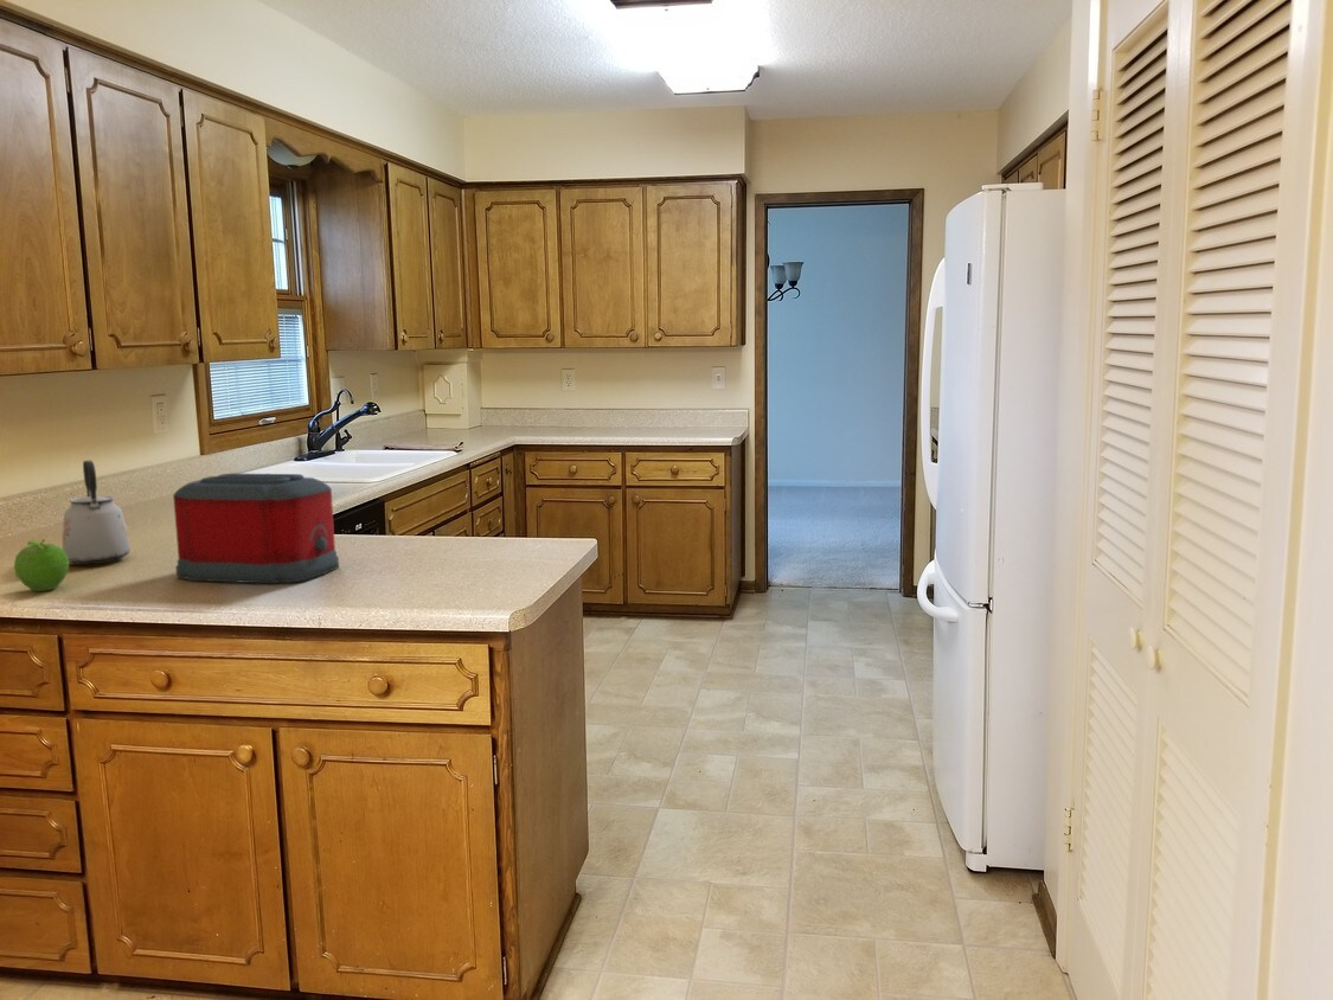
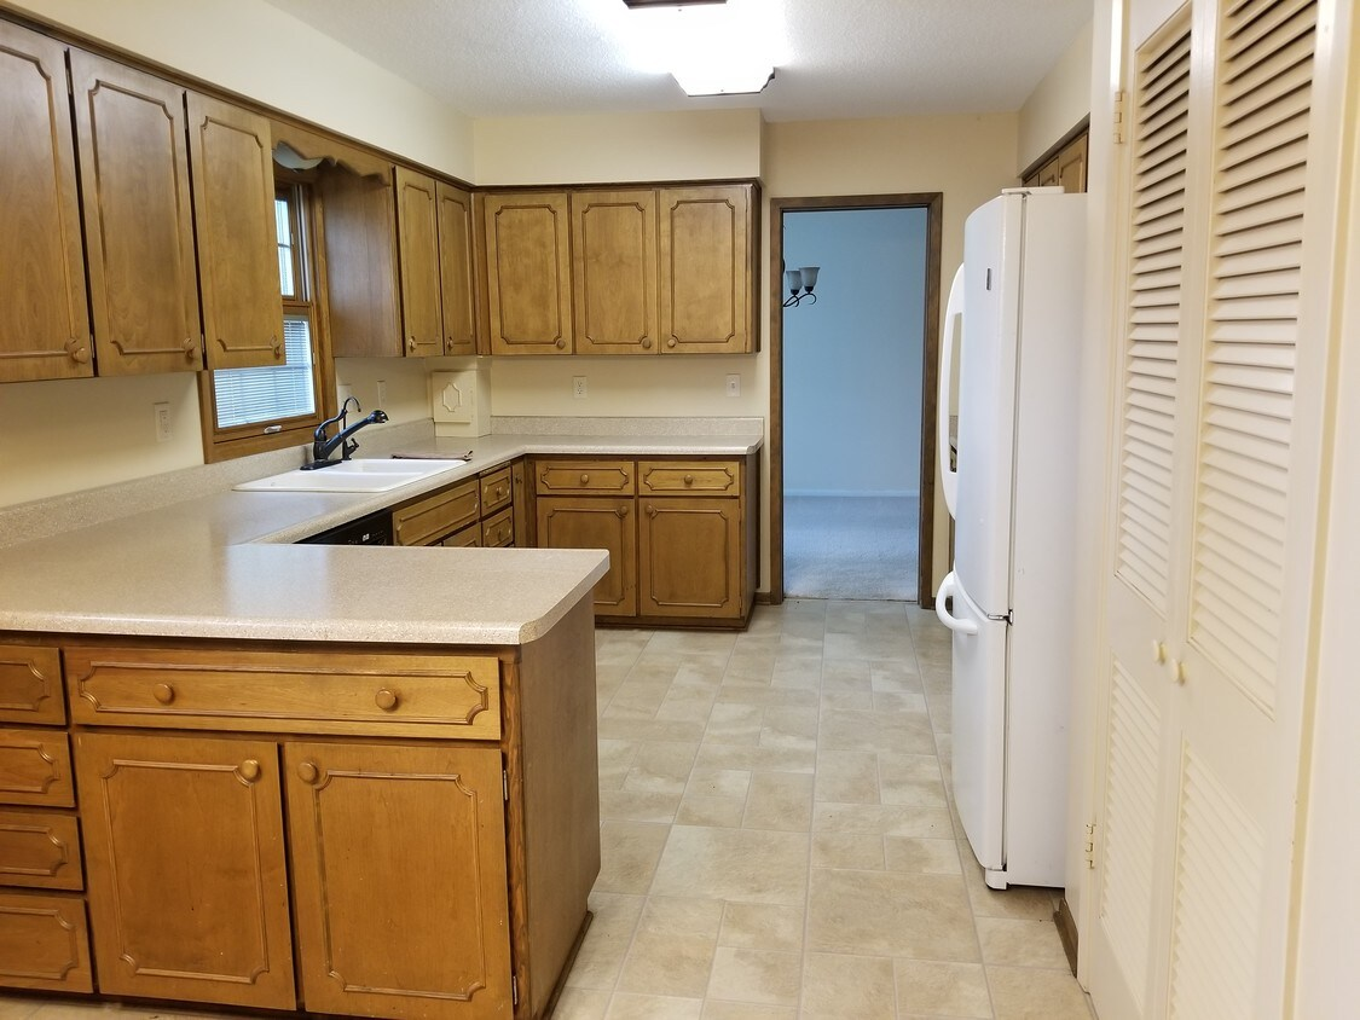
- kettle [62,460,132,565]
- toaster [172,473,340,584]
- fruit [13,538,70,592]
